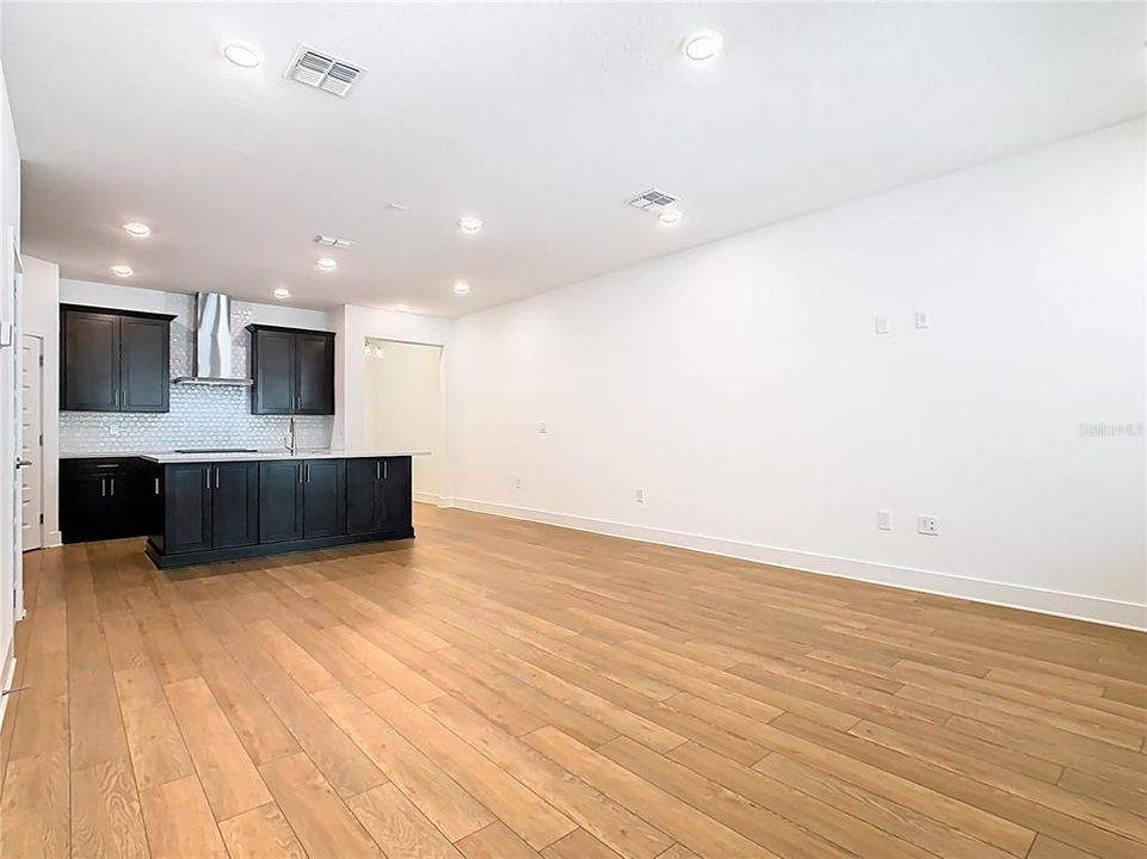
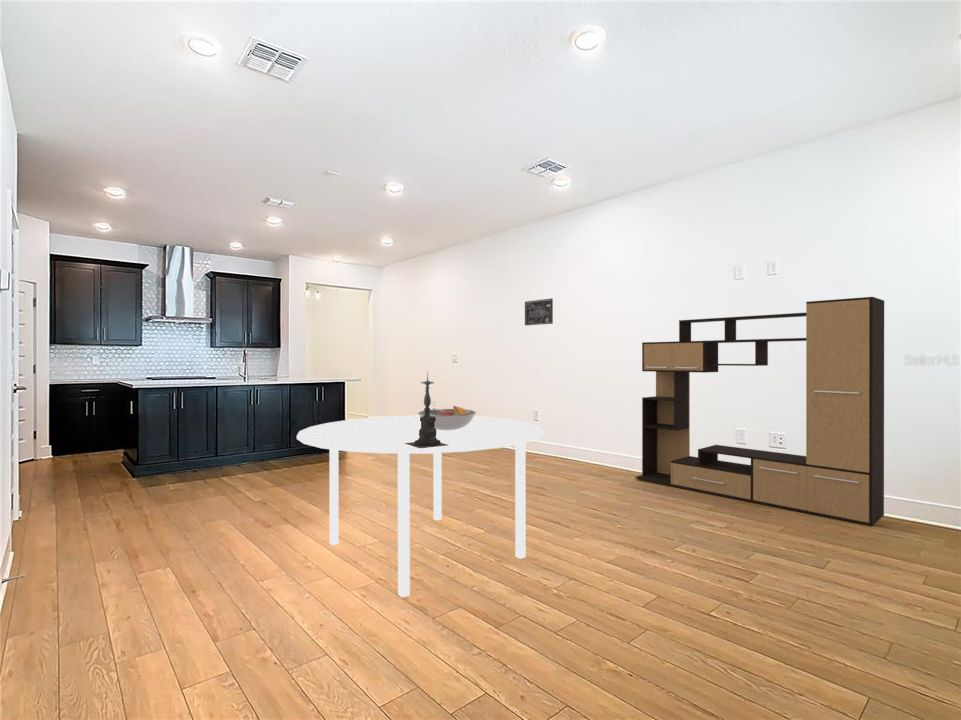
+ candle holder [405,370,450,449]
+ wall art [524,297,554,326]
+ media console [634,296,885,527]
+ dining table [296,415,544,598]
+ fruit bowl [417,405,477,430]
